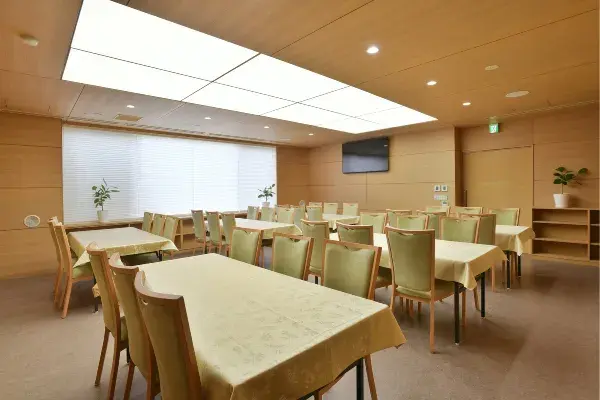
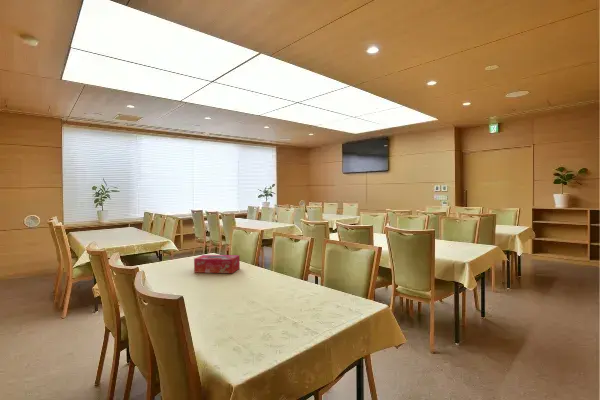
+ tissue box [193,254,241,274]
